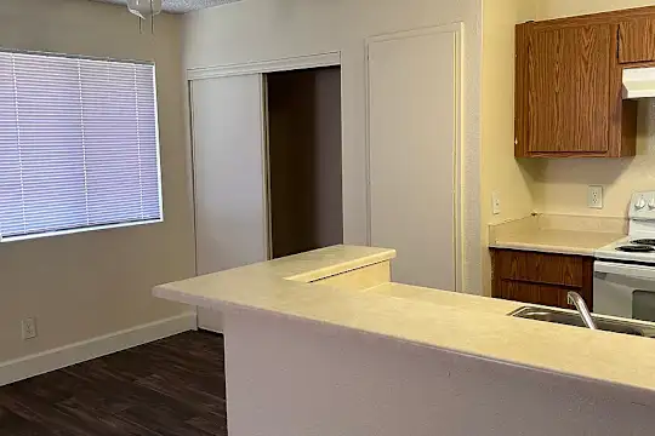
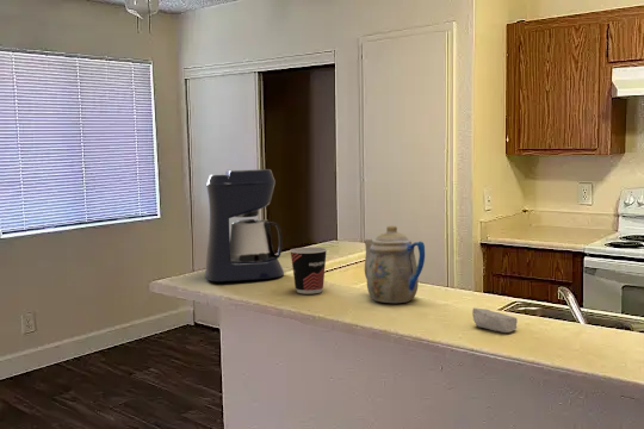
+ soap bar [471,306,519,334]
+ coffee maker [204,168,285,282]
+ cup [289,247,328,294]
+ teapot [363,224,426,304]
